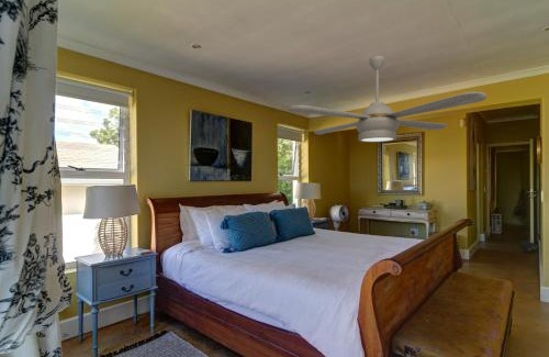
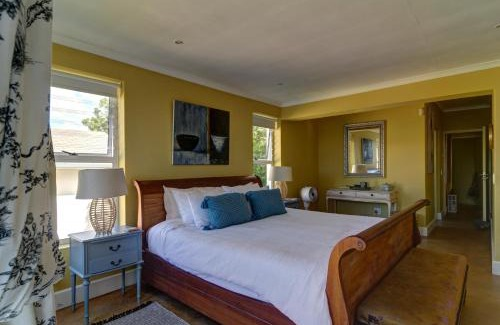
- ceiling fan [287,55,488,143]
